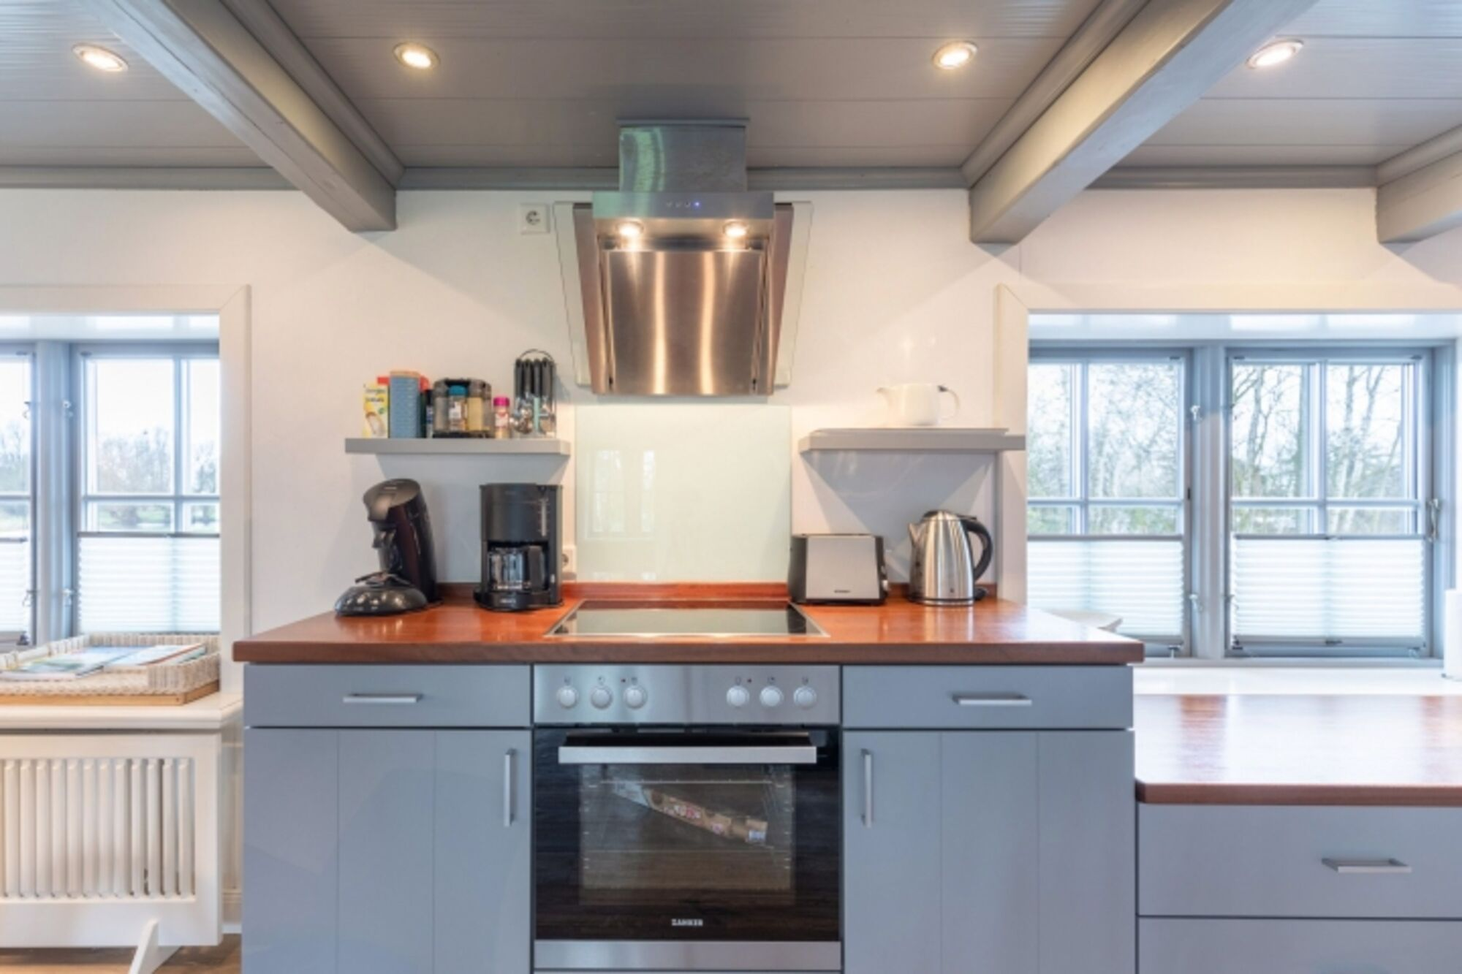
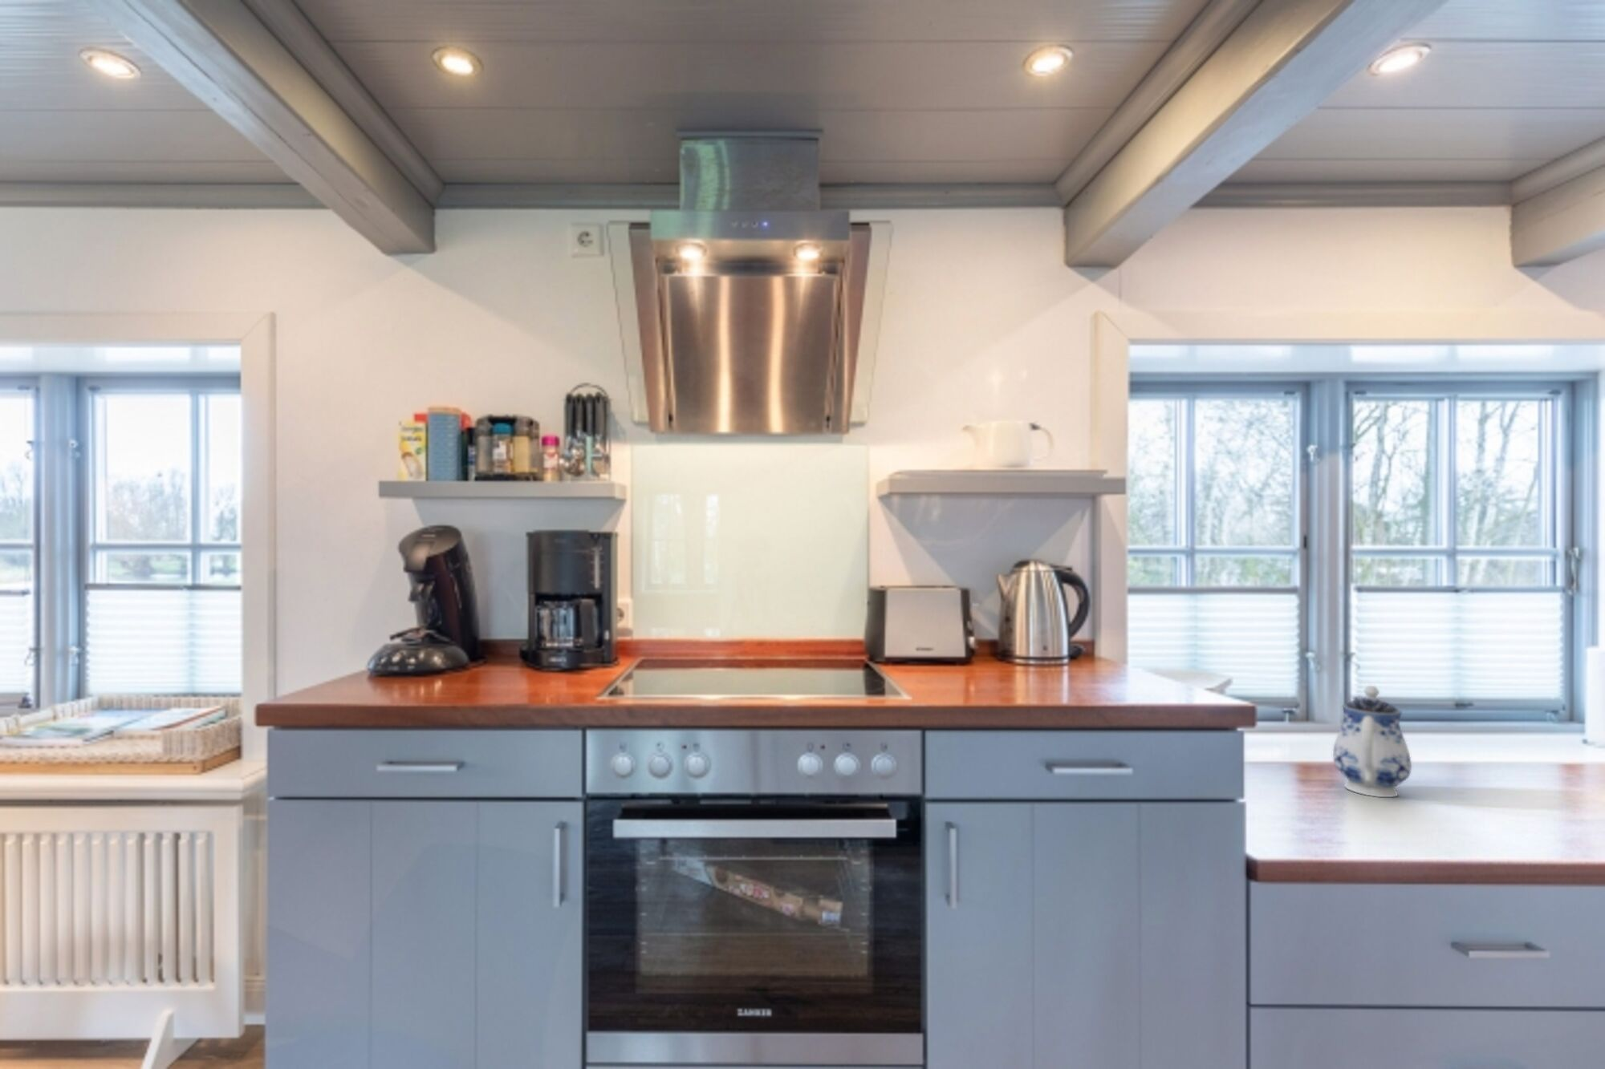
+ teapot [1332,685,1413,798]
